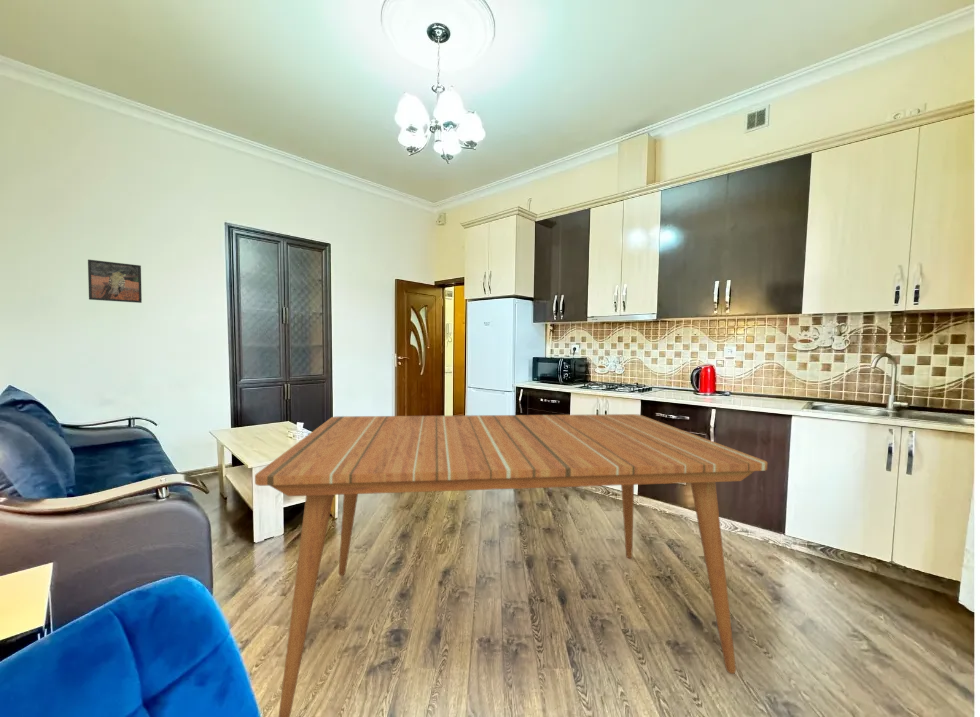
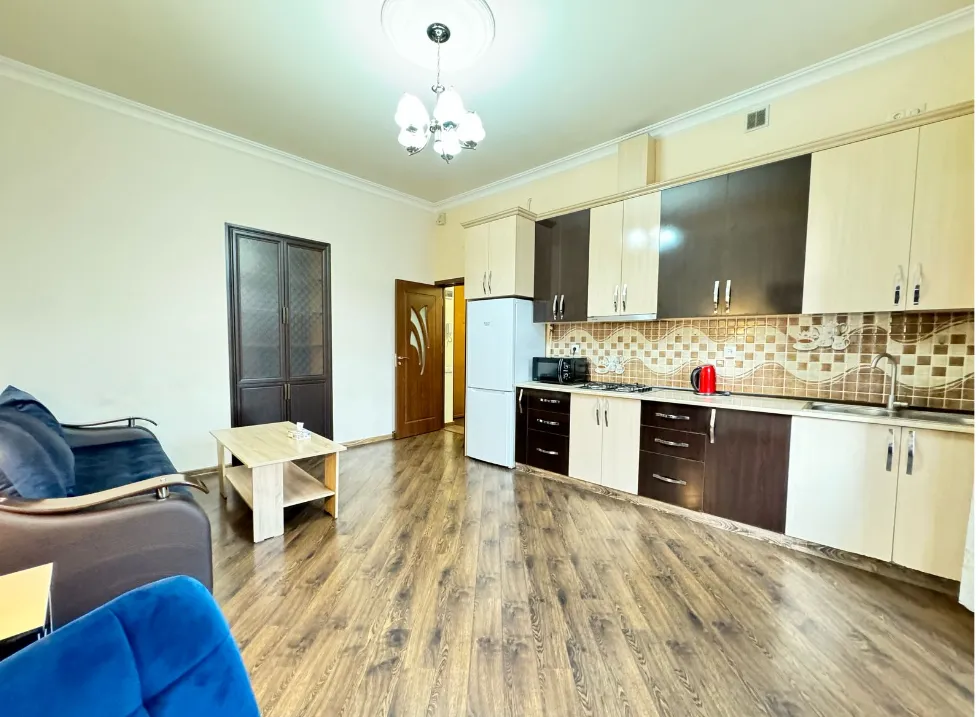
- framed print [87,259,143,304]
- dining table [254,413,768,717]
